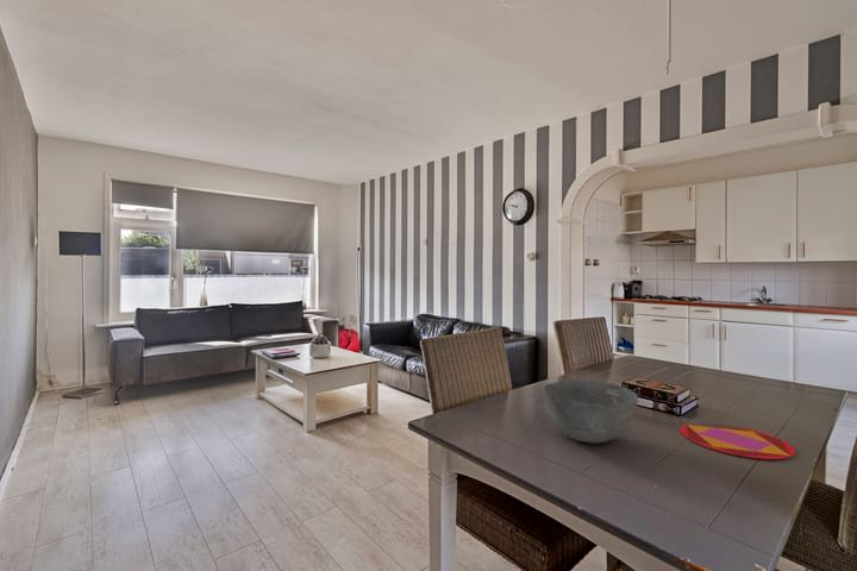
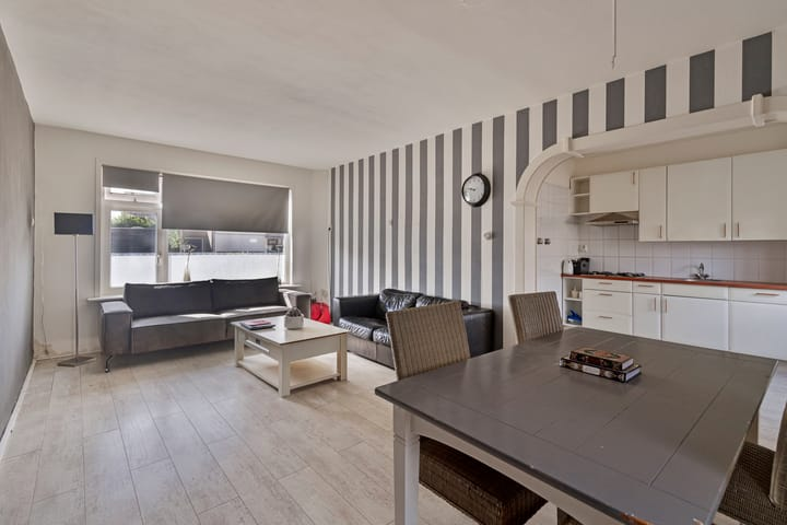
- bowl [543,379,639,444]
- plate [678,423,796,460]
